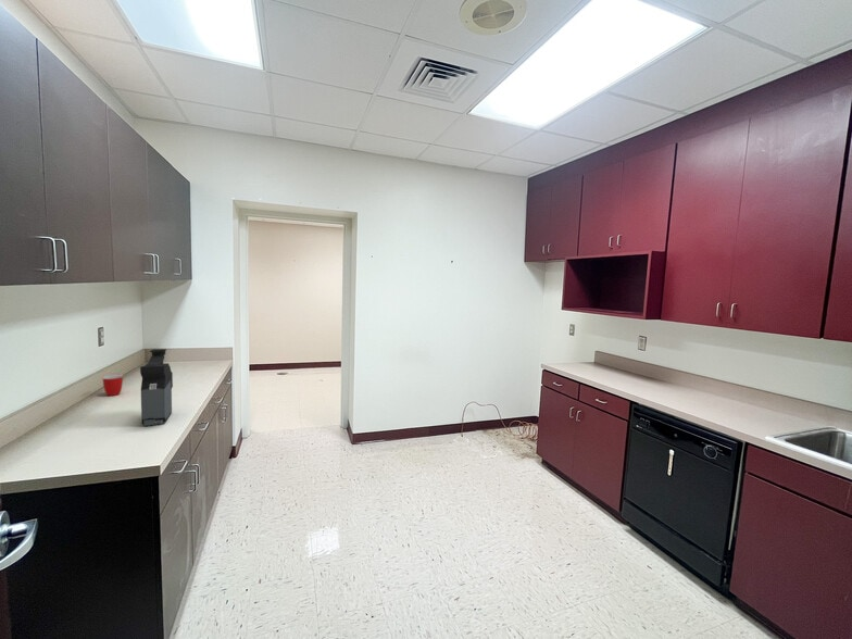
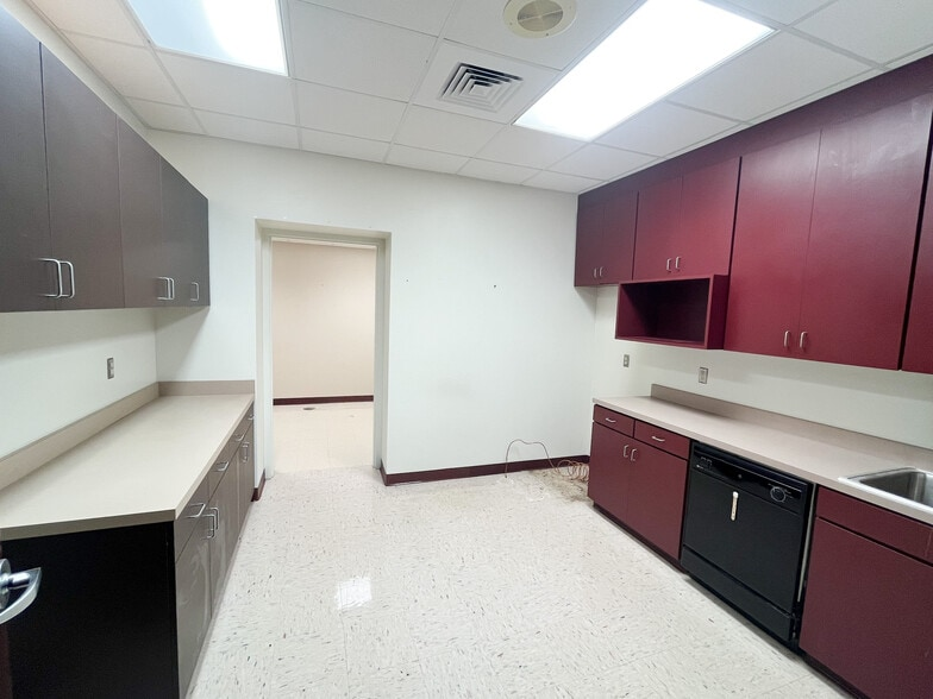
- mug [102,374,124,397]
- coffee maker [139,348,174,427]
